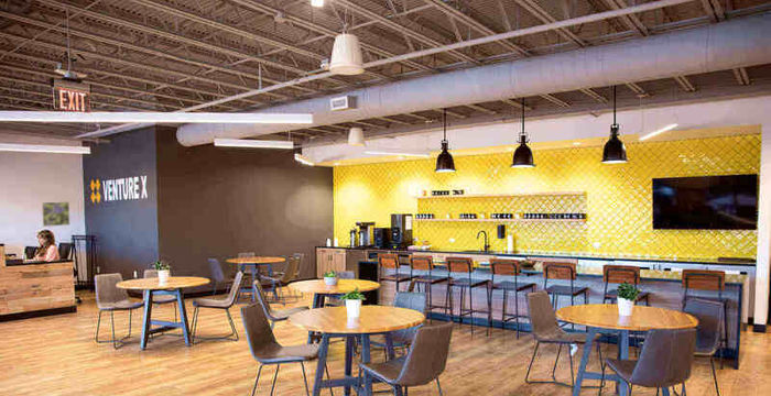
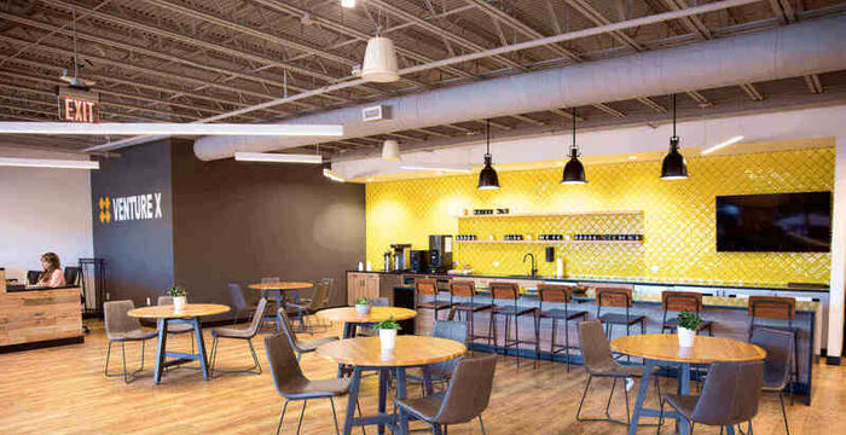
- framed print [41,200,70,228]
